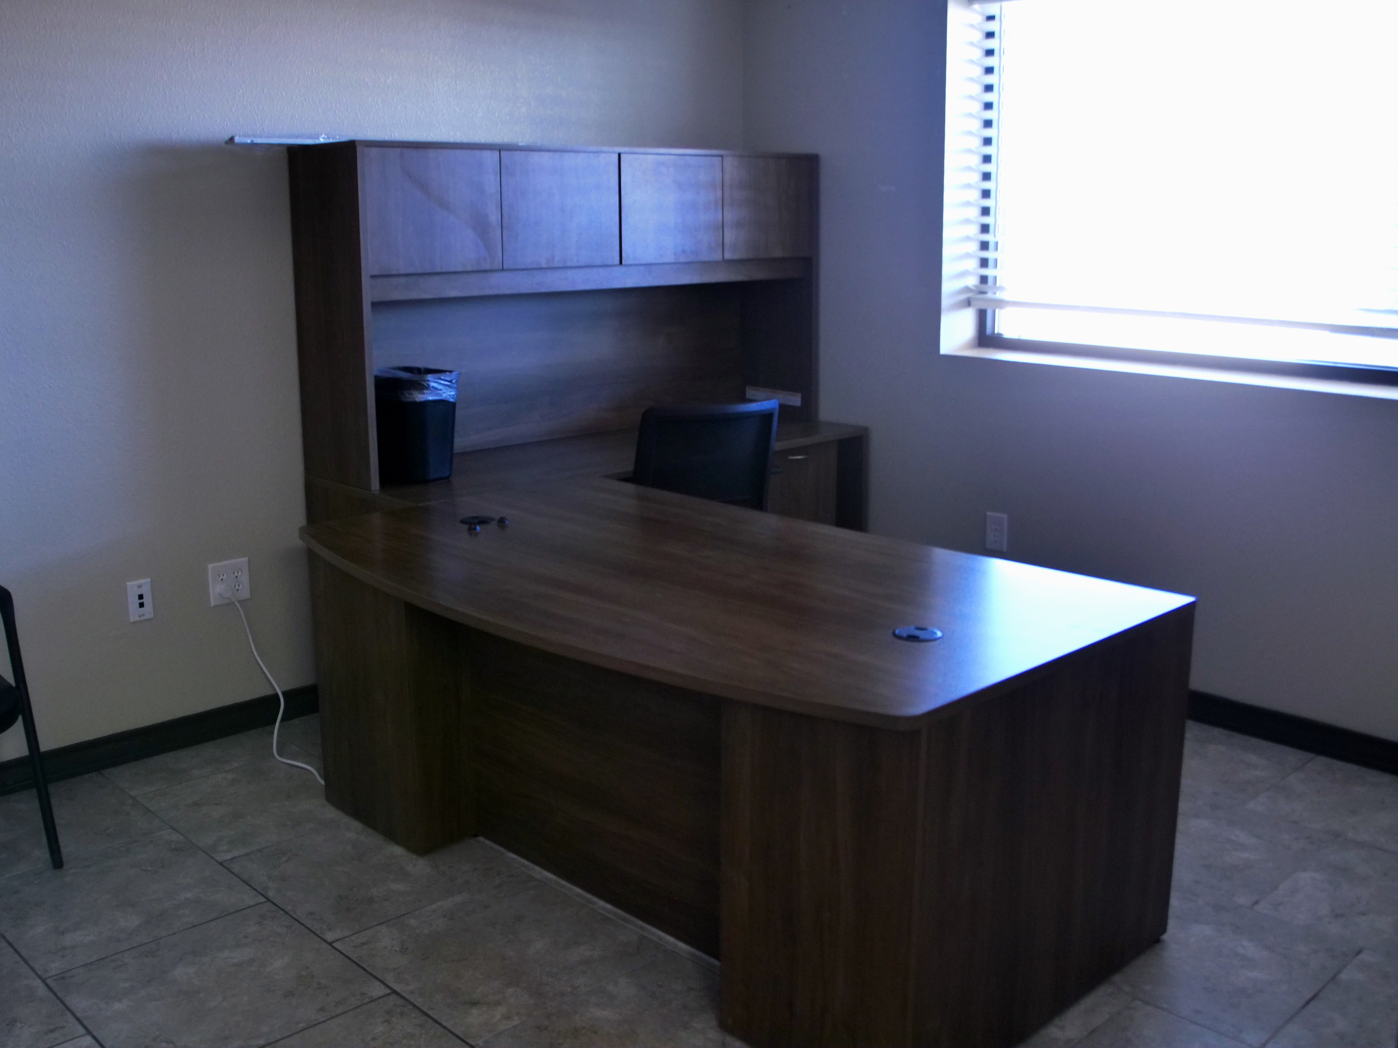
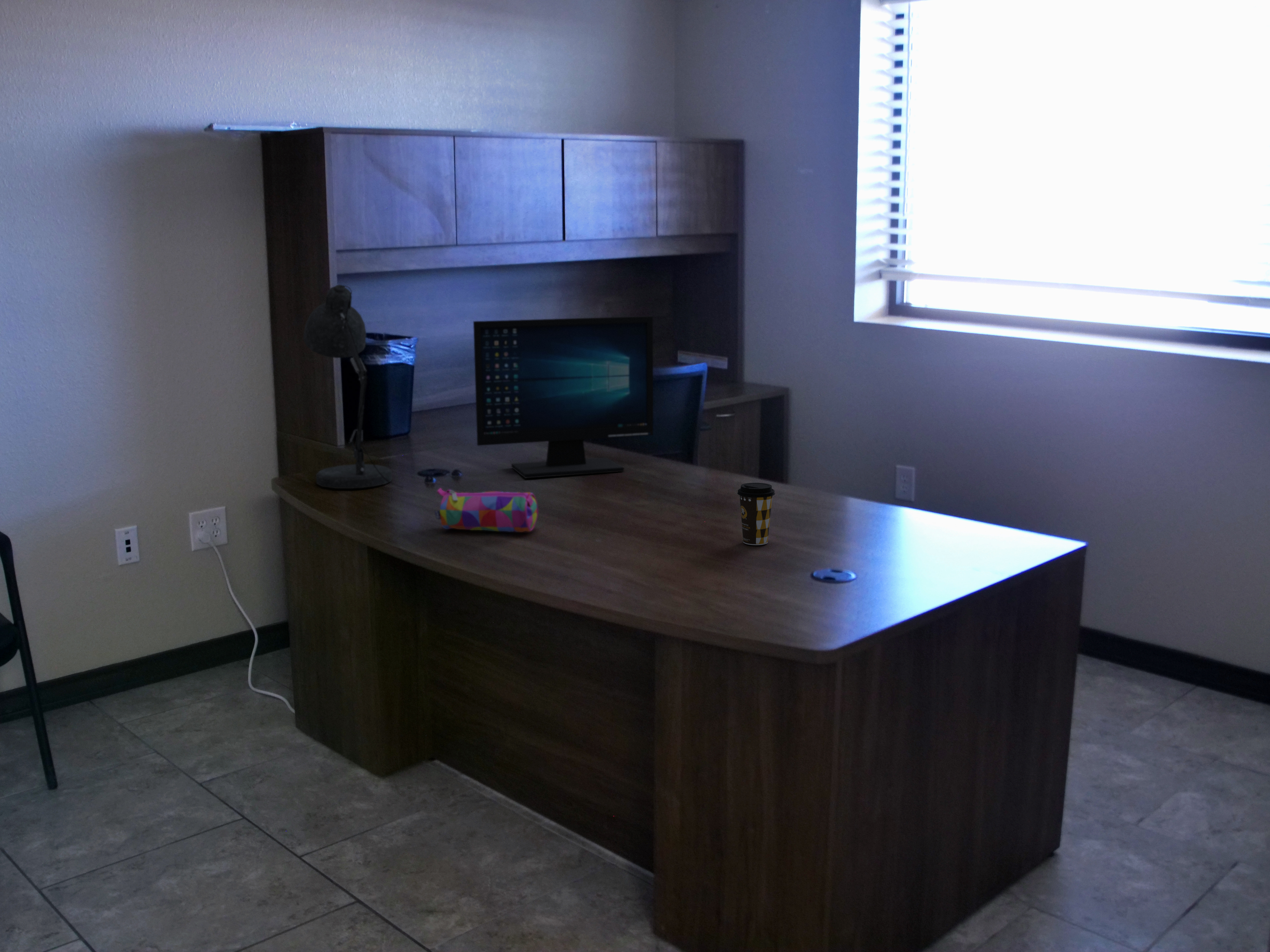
+ computer monitor [473,316,654,479]
+ pencil case [434,488,539,533]
+ coffee cup [737,482,775,545]
+ desk lamp [303,284,403,489]
